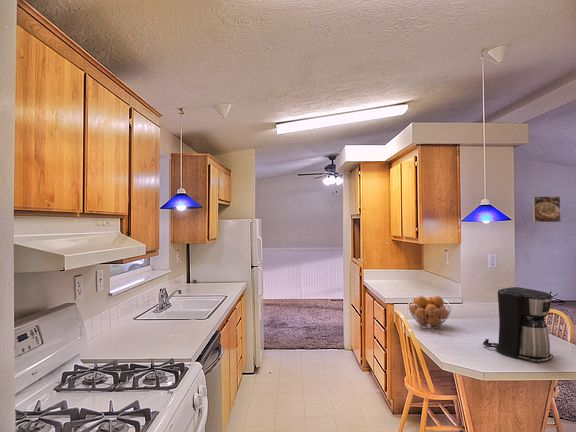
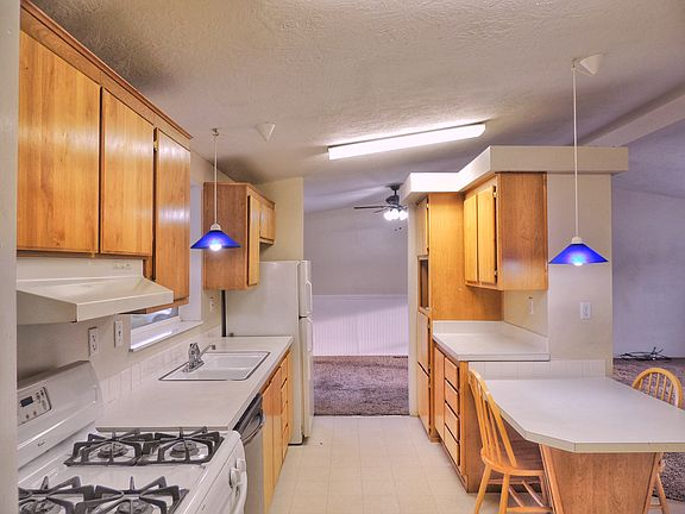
- fruit basket [407,295,452,330]
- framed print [532,195,562,223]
- coffee maker [482,286,554,364]
